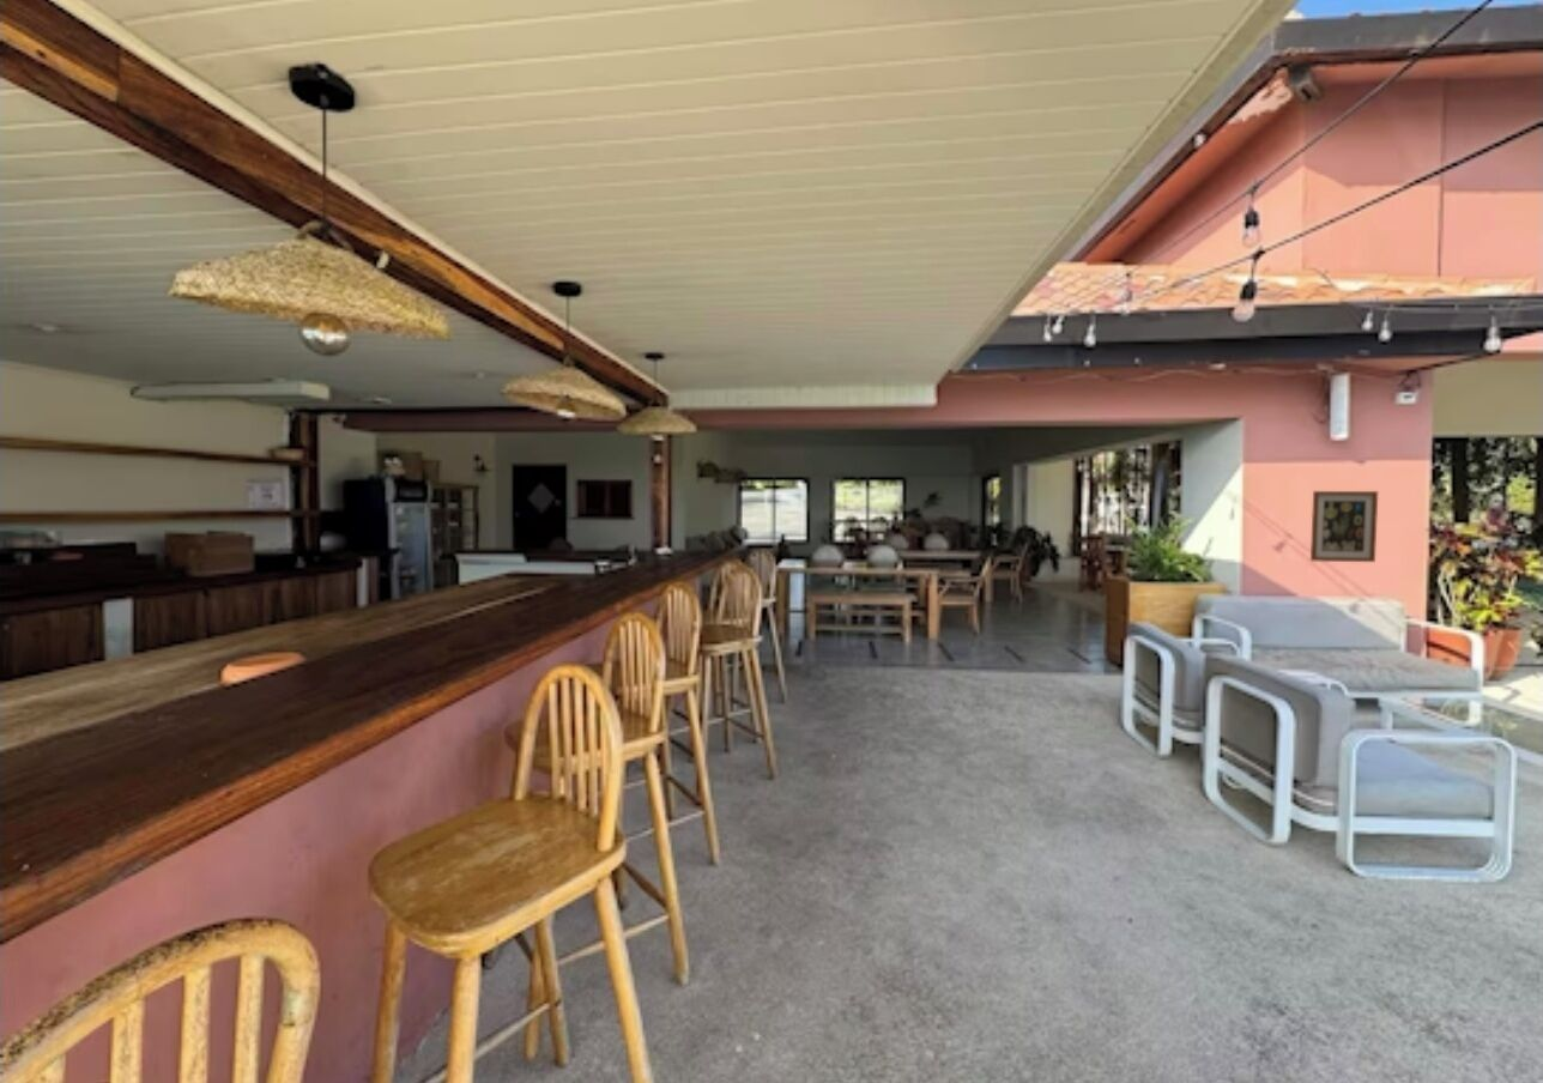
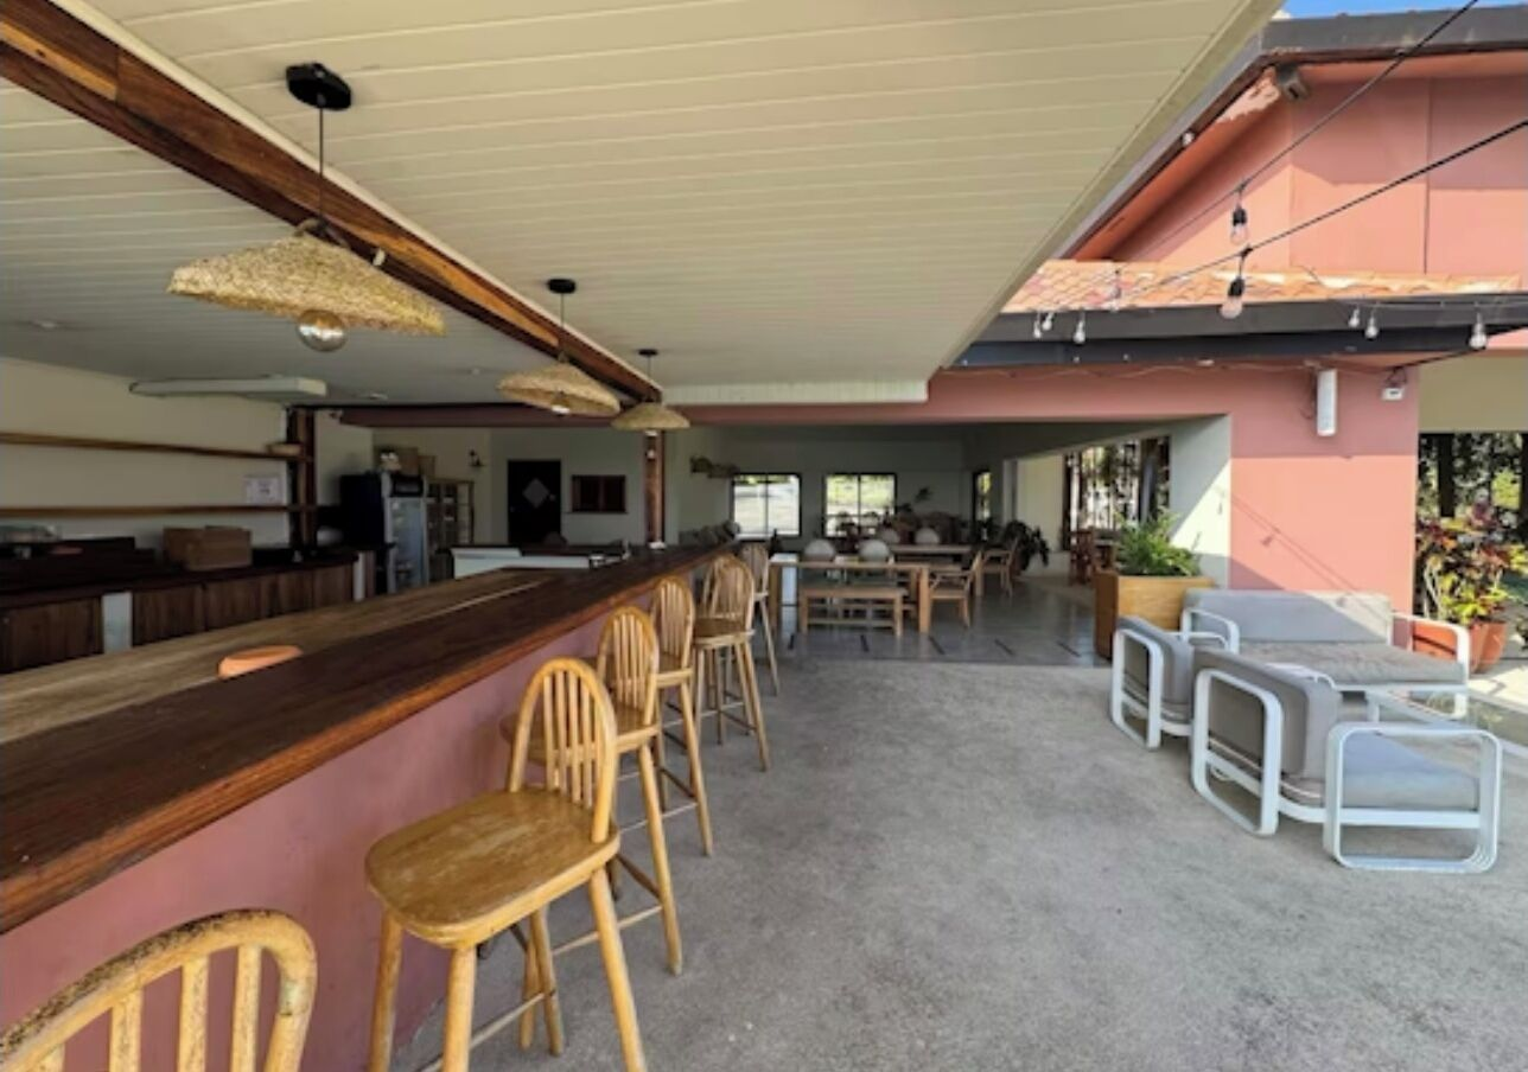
- wall art [1309,490,1379,563]
